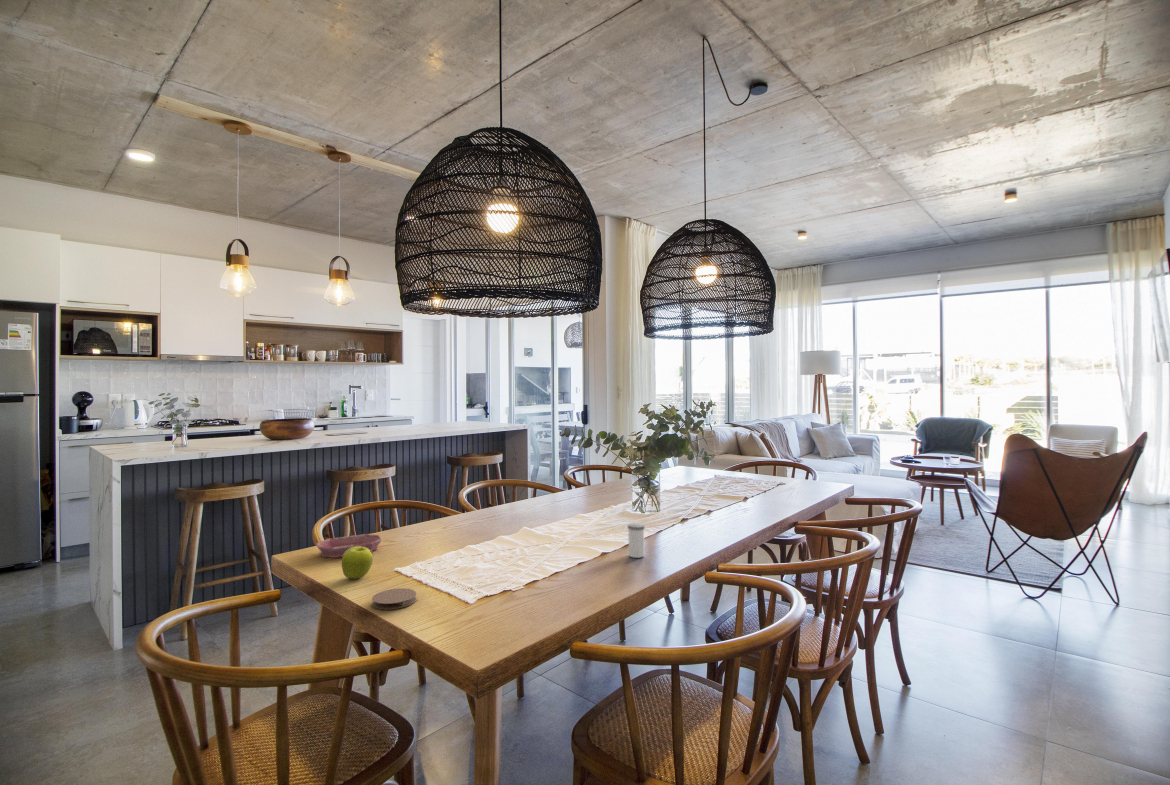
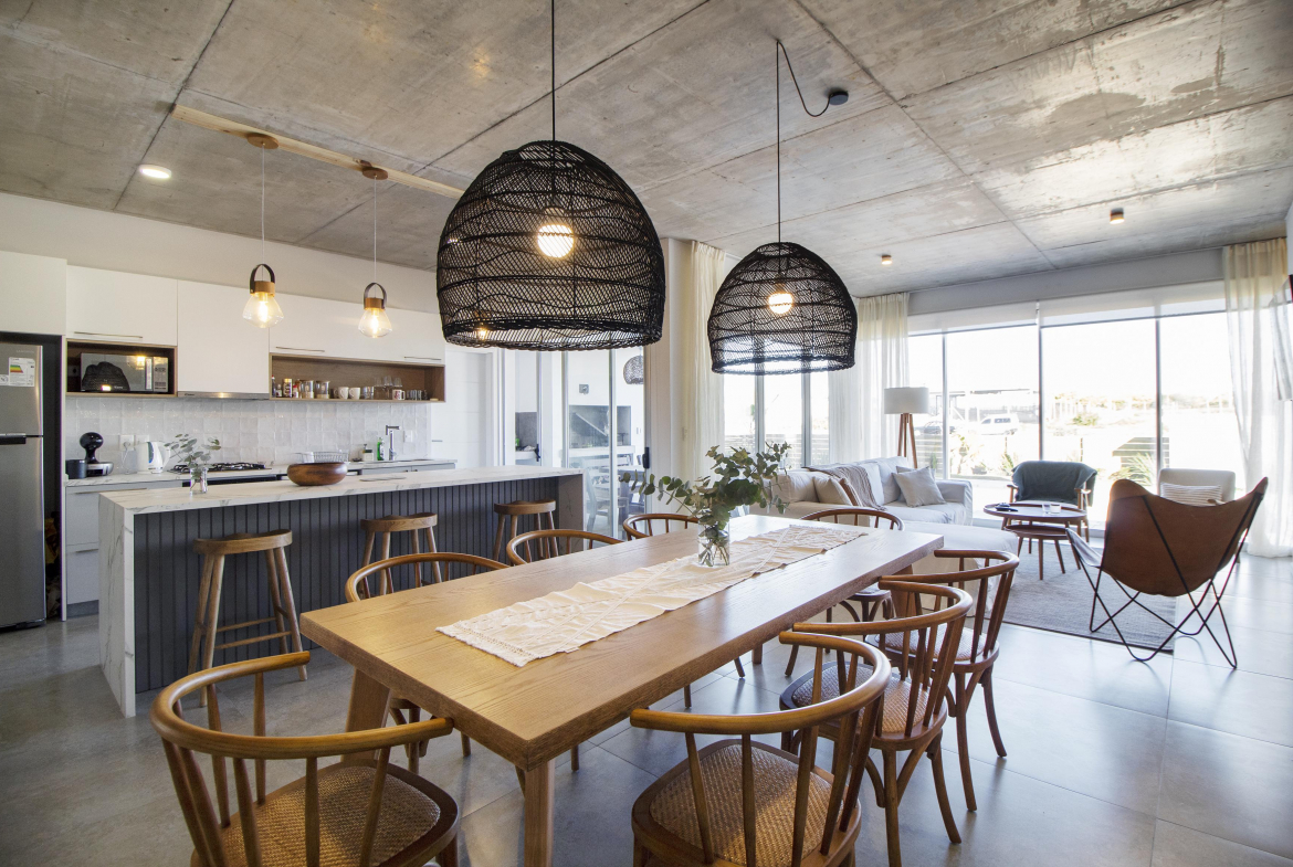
- coaster [371,587,417,610]
- bowl [315,533,383,559]
- fruit [341,546,374,580]
- salt shaker [627,522,646,559]
